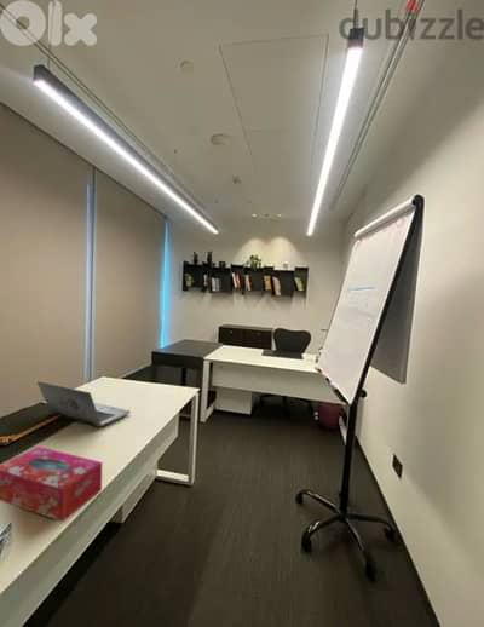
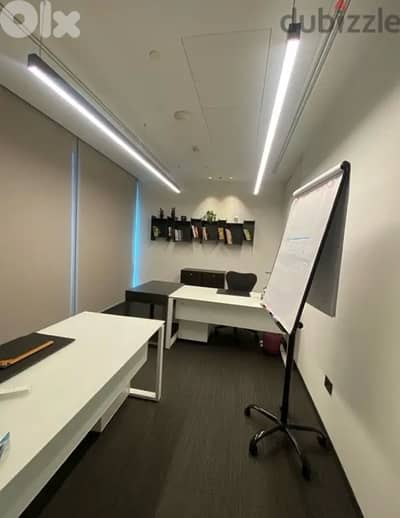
- laptop [36,380,132,427]
- tissue box [0,445,104,523]
